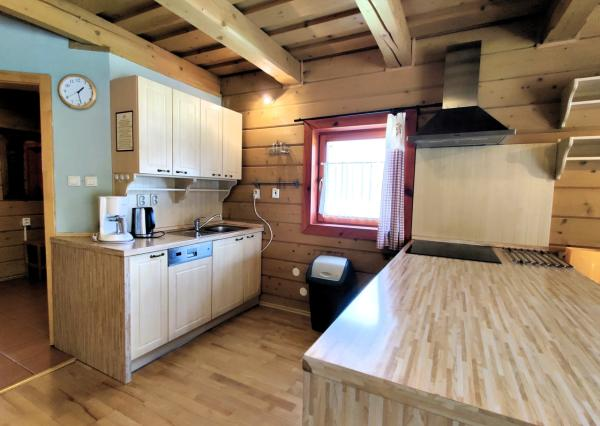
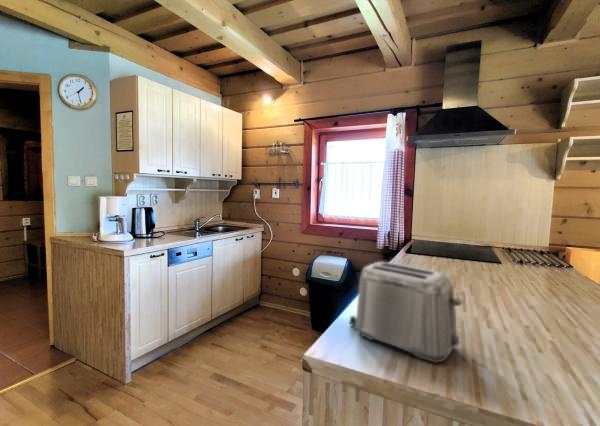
+ toaster [348,261,464,364]
